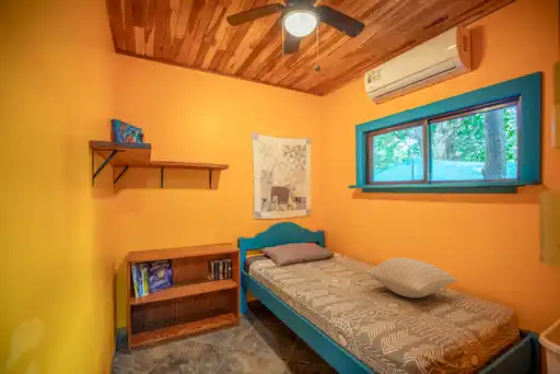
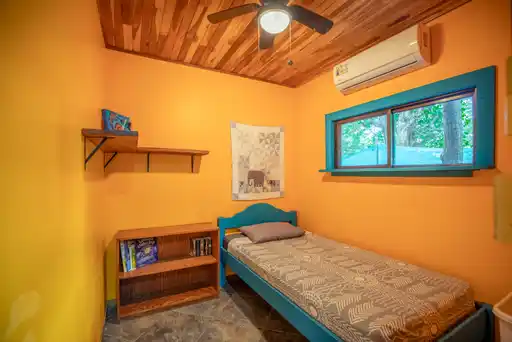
- pillow [364,257,458,299]
